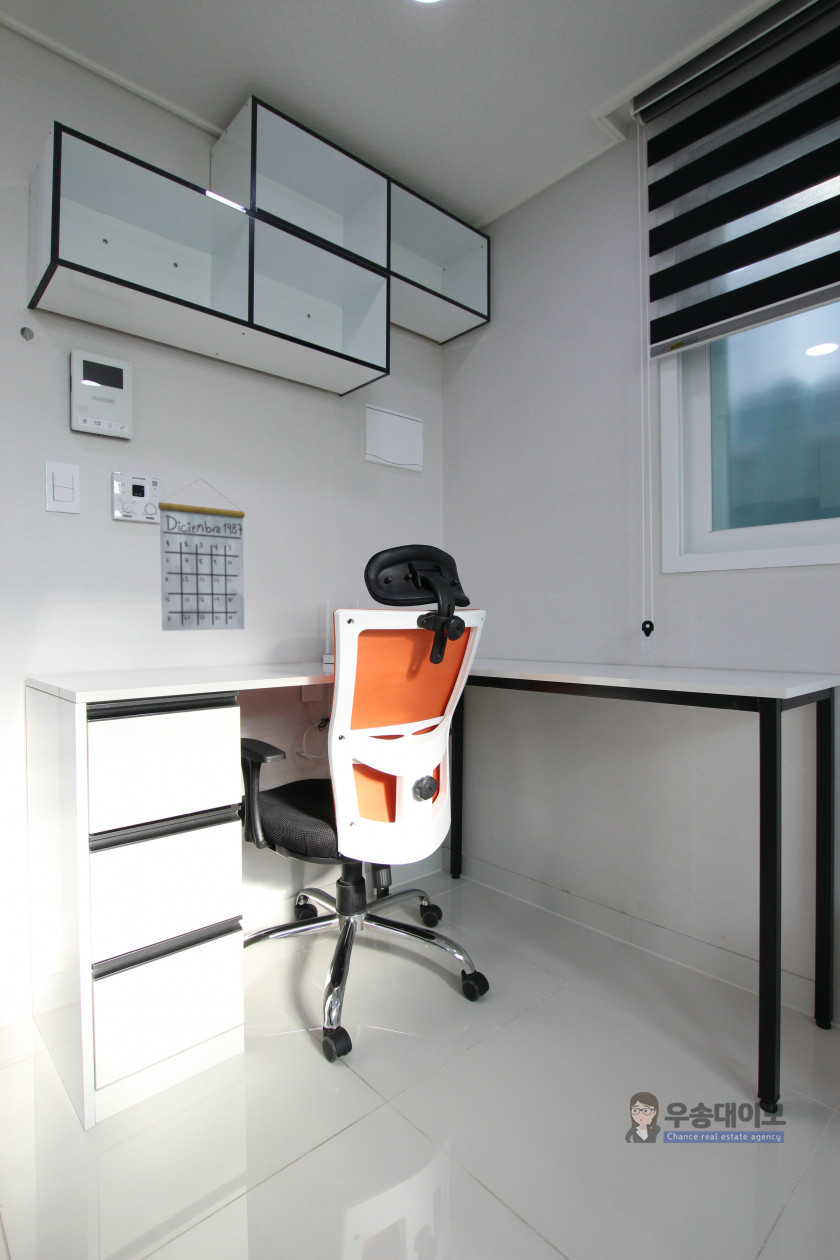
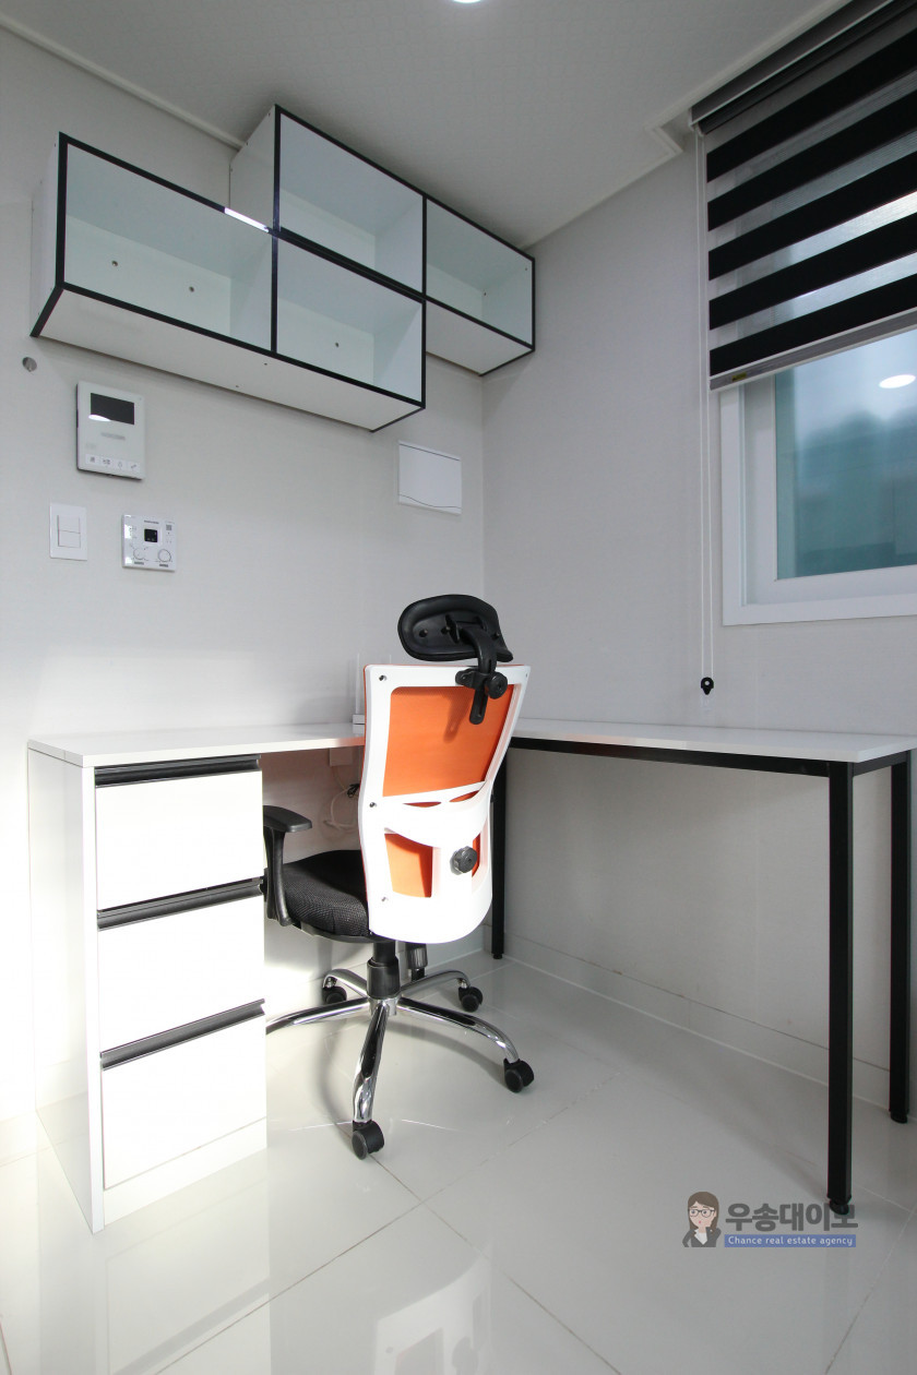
- calendar [157,478,246,632]
